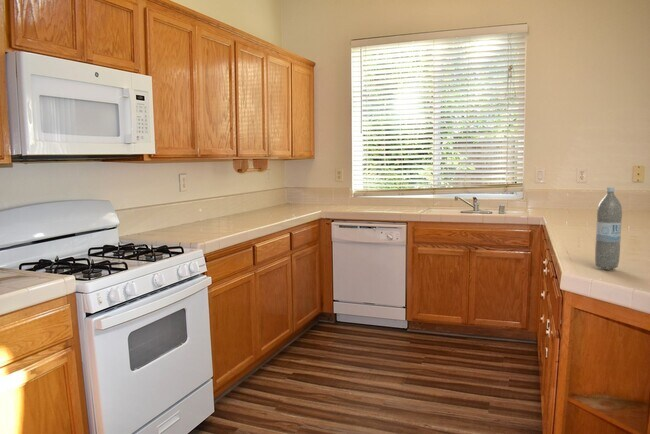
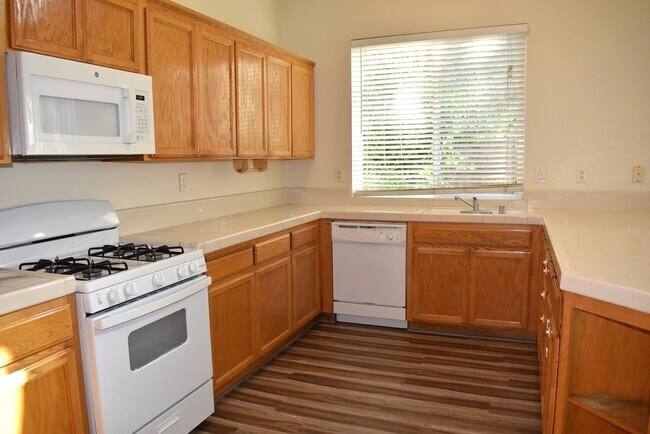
- water bottle [594,186,623,270]
